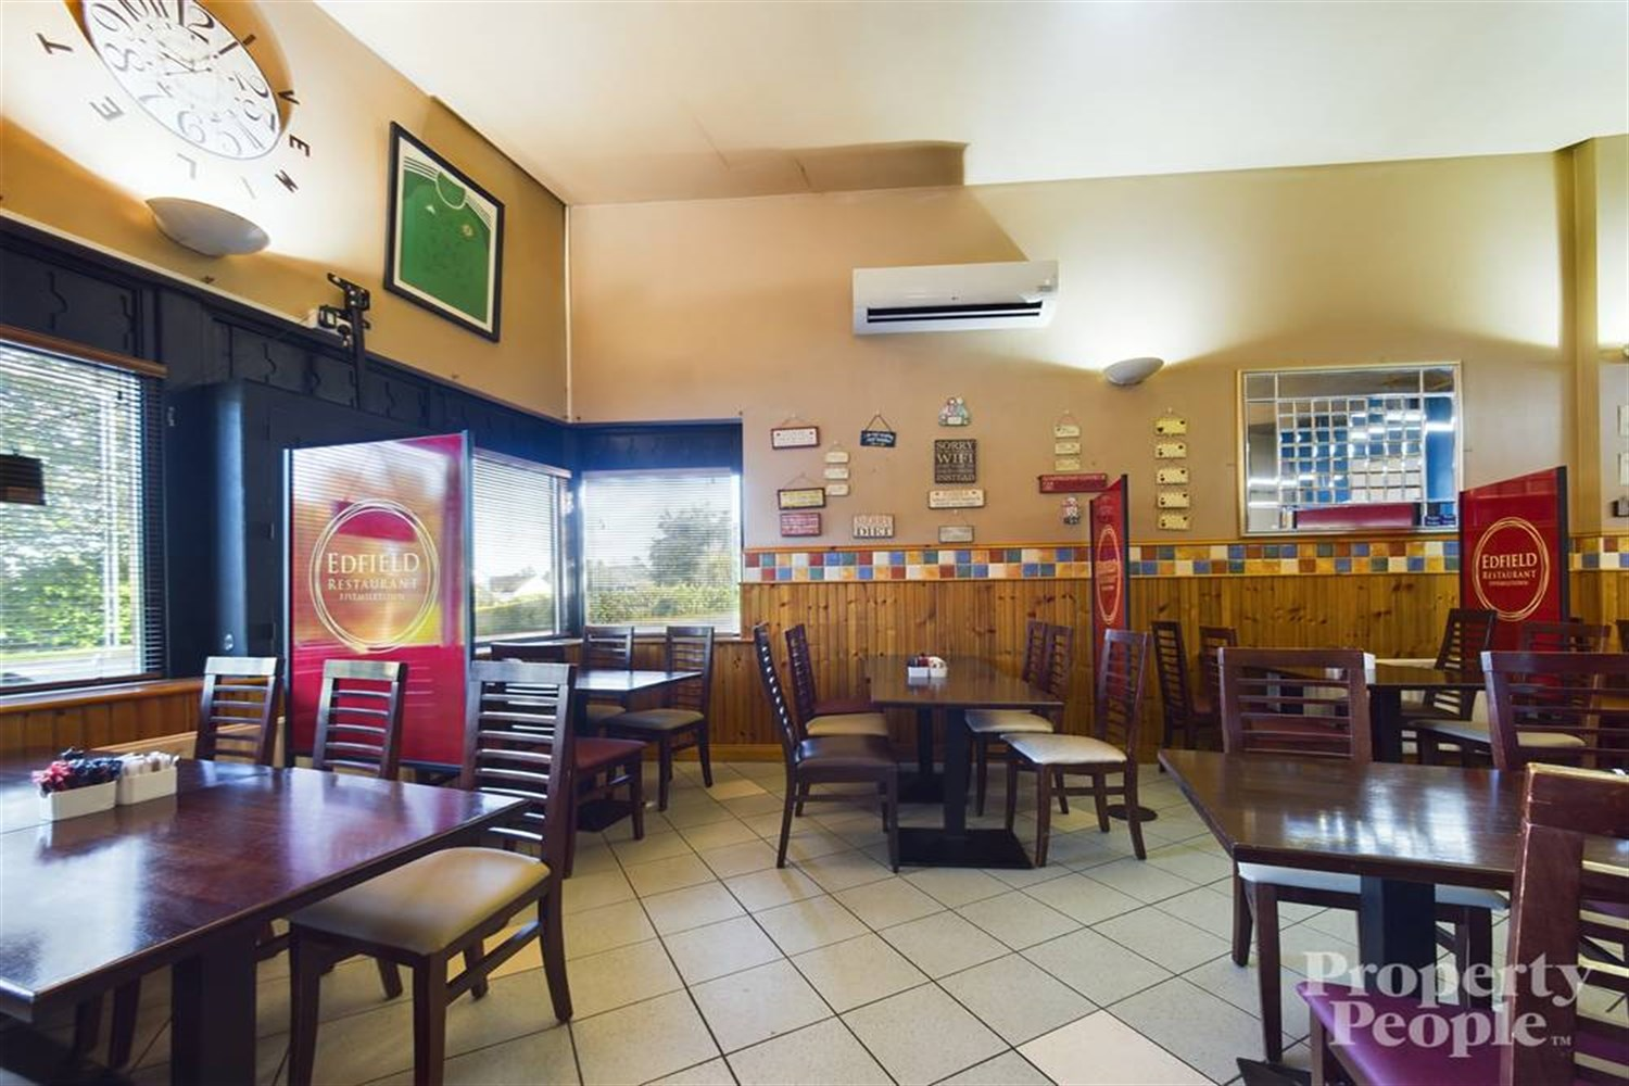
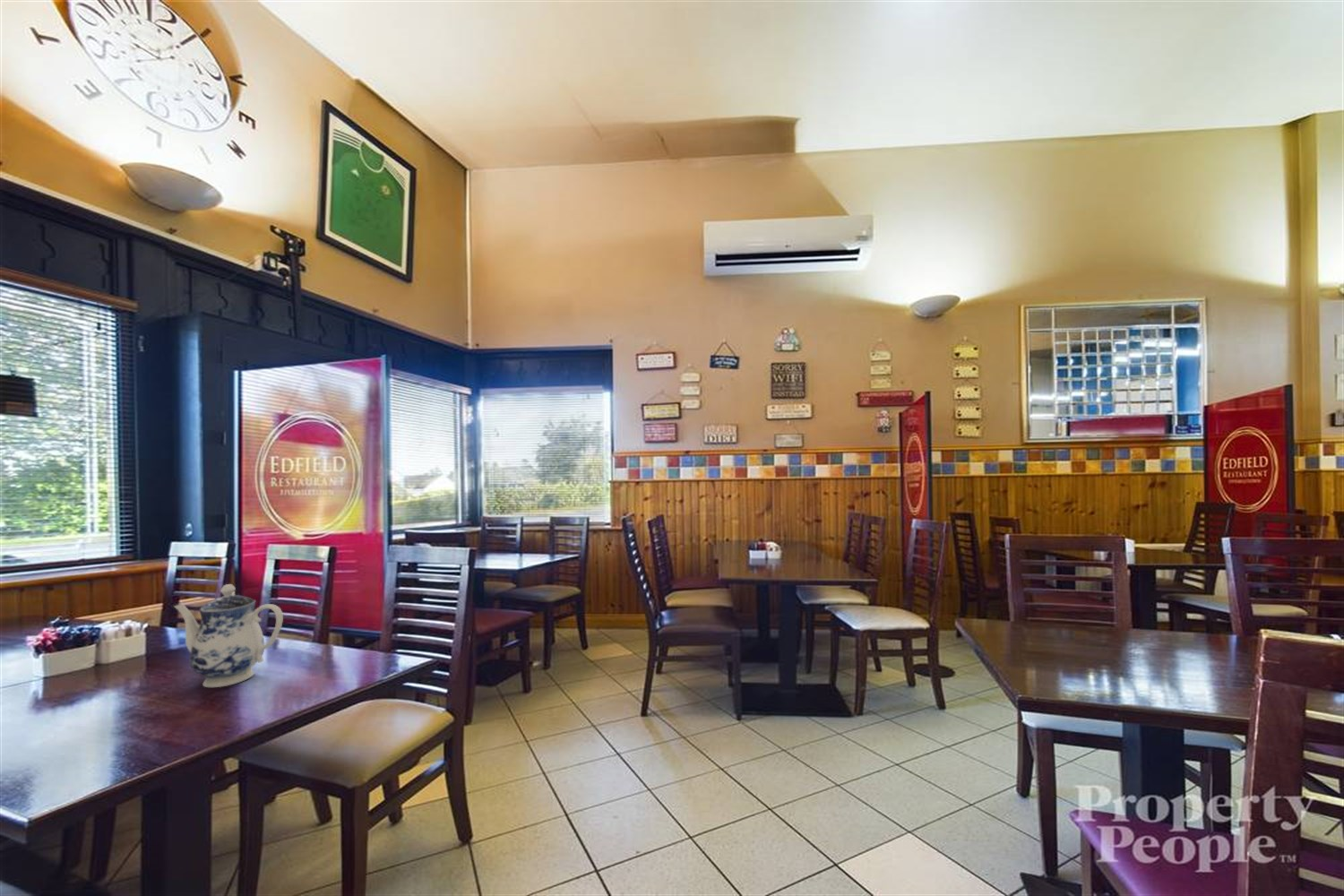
+ teapot [173,583,284,688]
